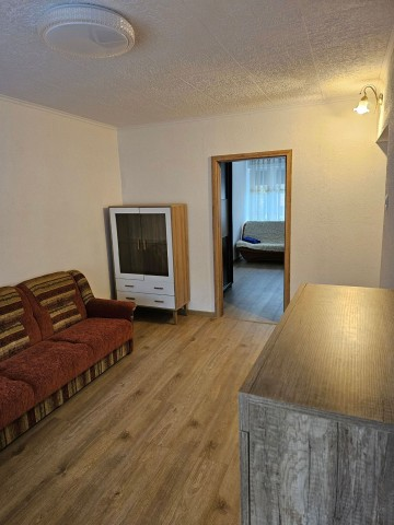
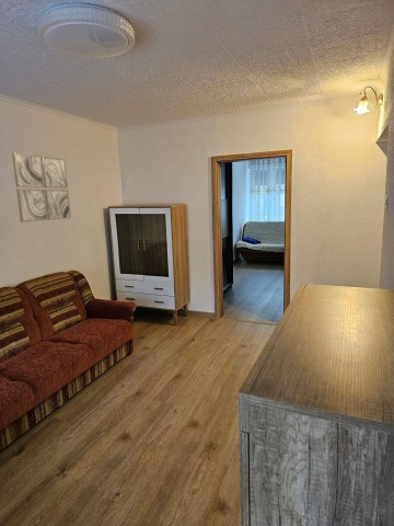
+ wall art [11,151,72,224]
